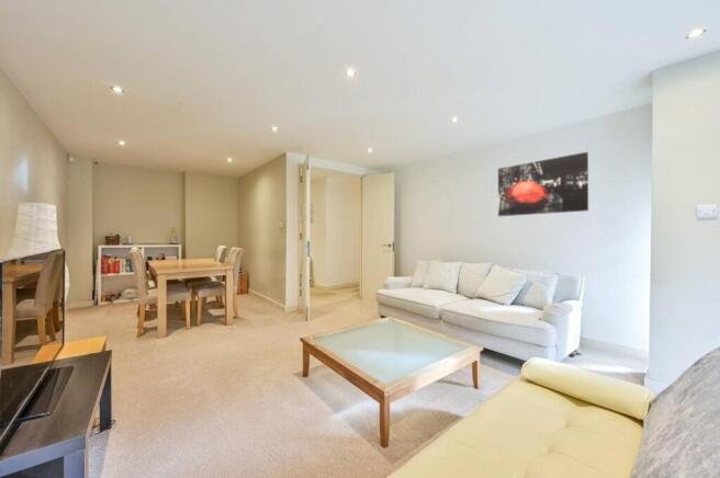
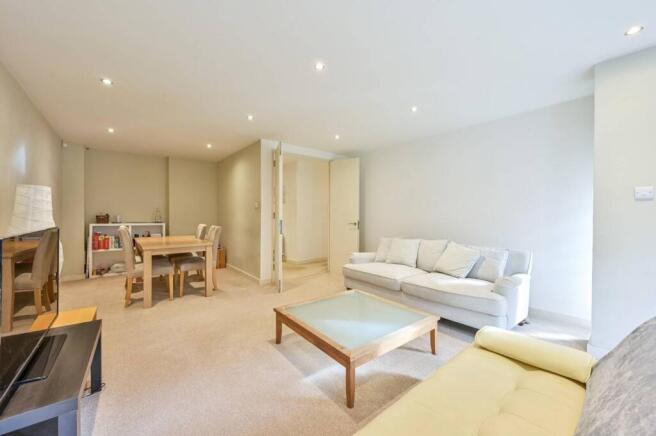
- wall art [497,151,589,217]
